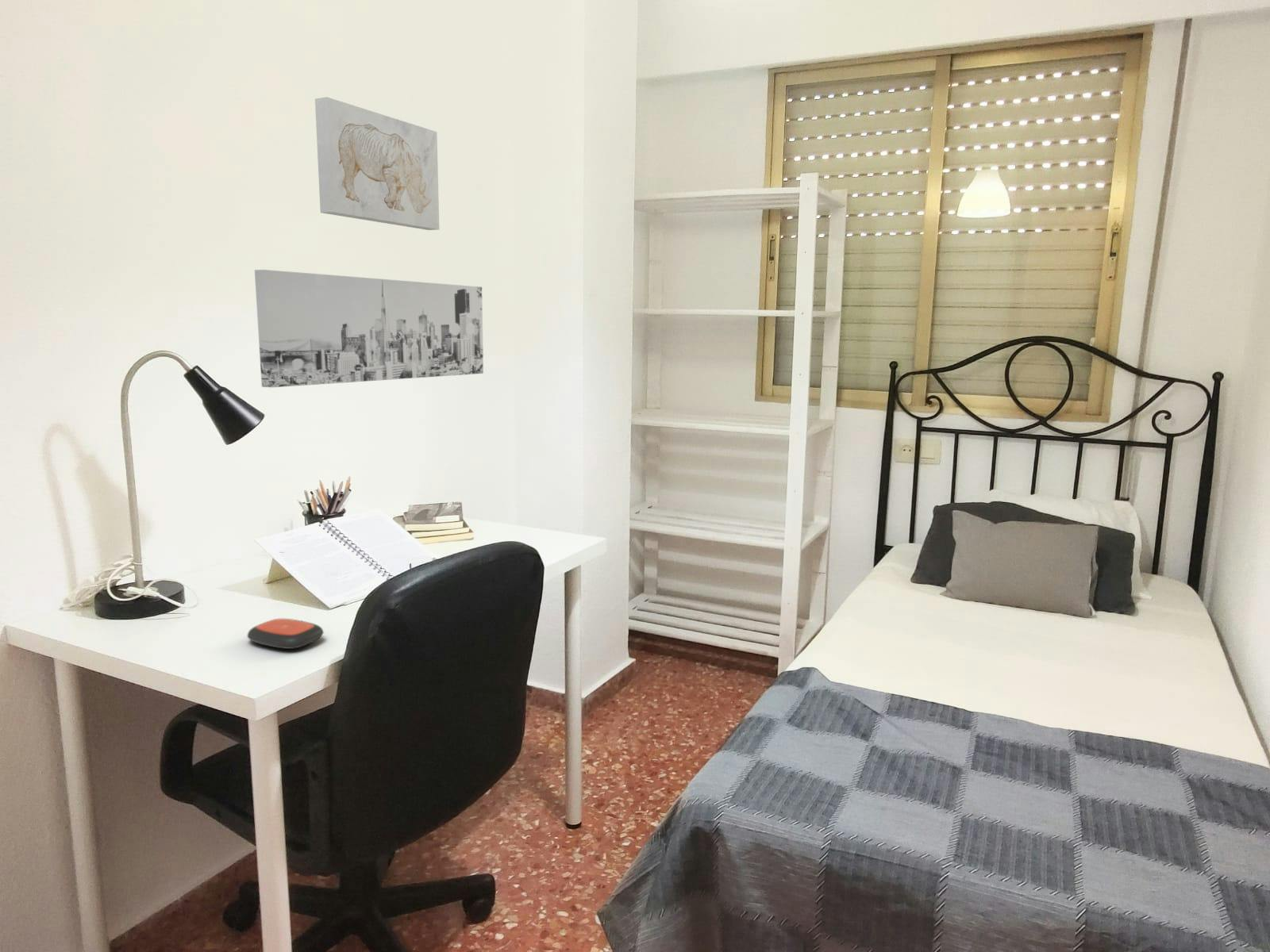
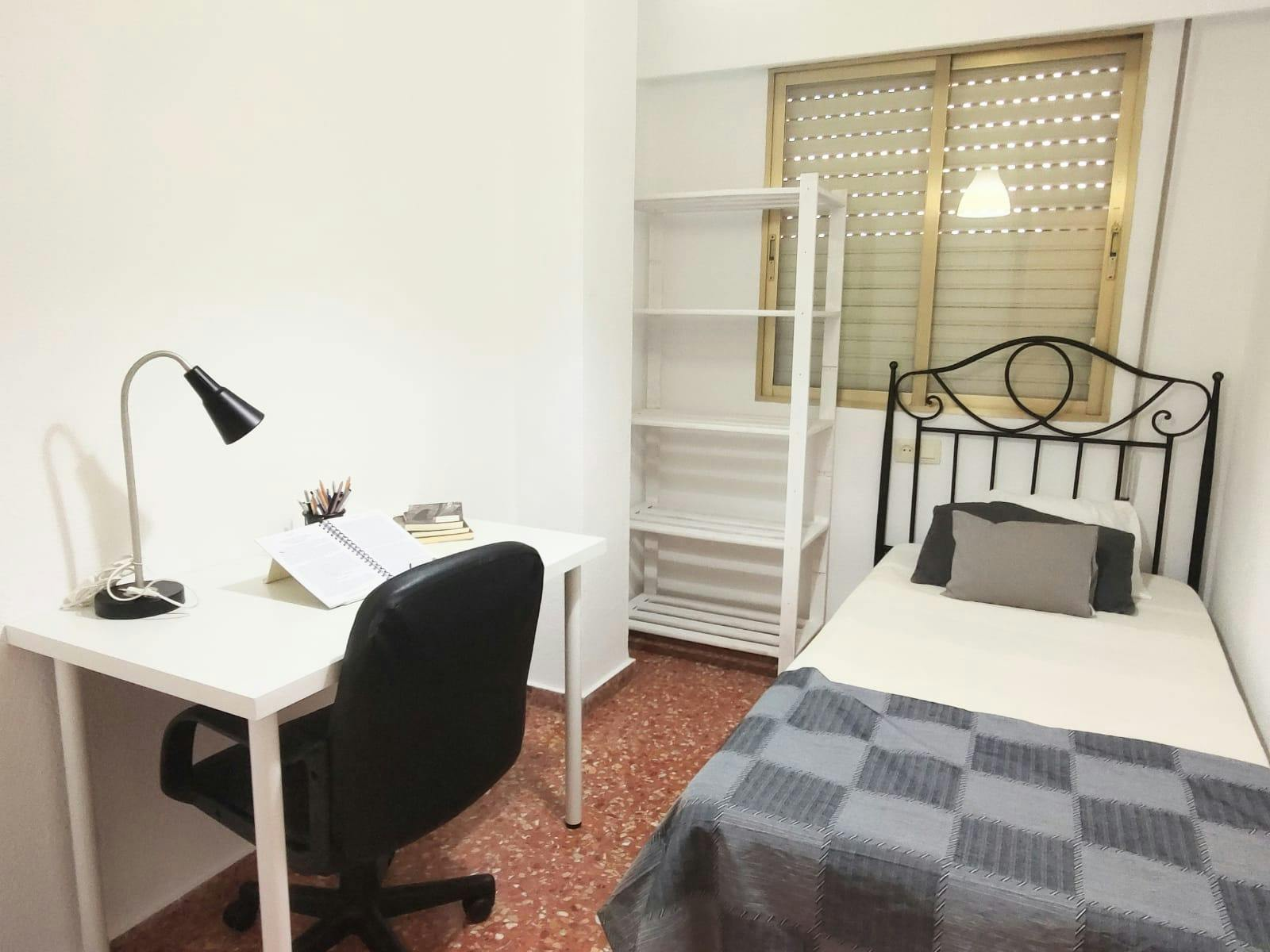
- wall art [254,269,484,388]
- wall art [314,96,440,231]
- remote control [246,618,325,650]
